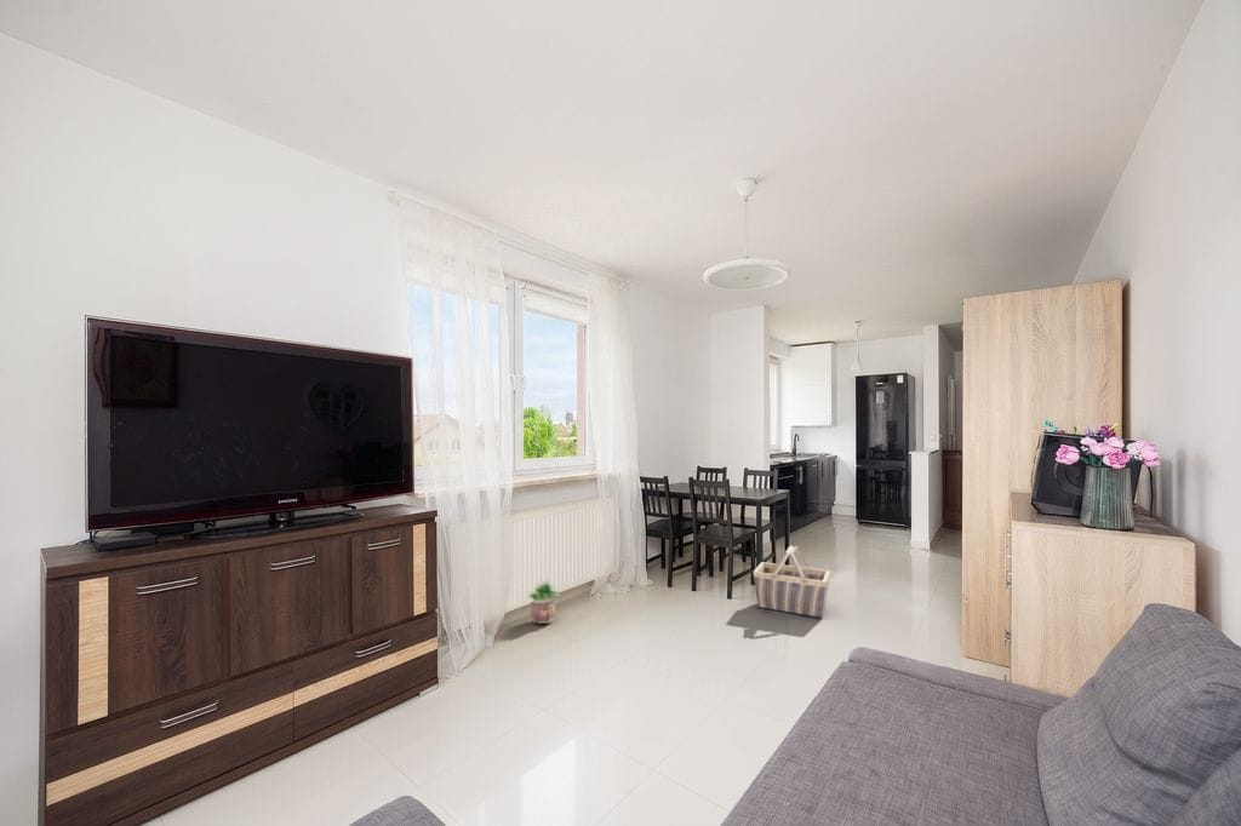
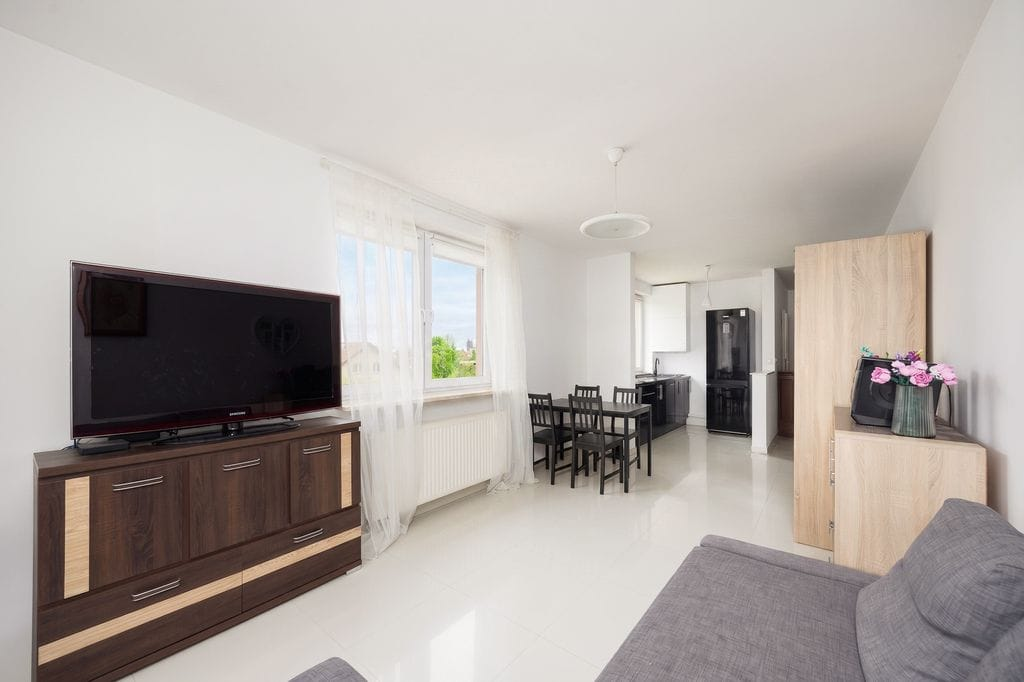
- potted plant [528,577,562,625]
- basket [753,544,831,621]
